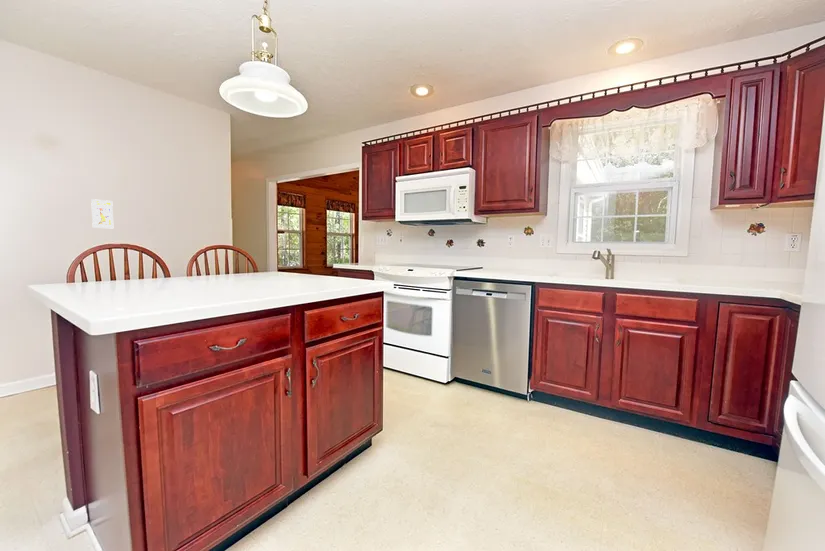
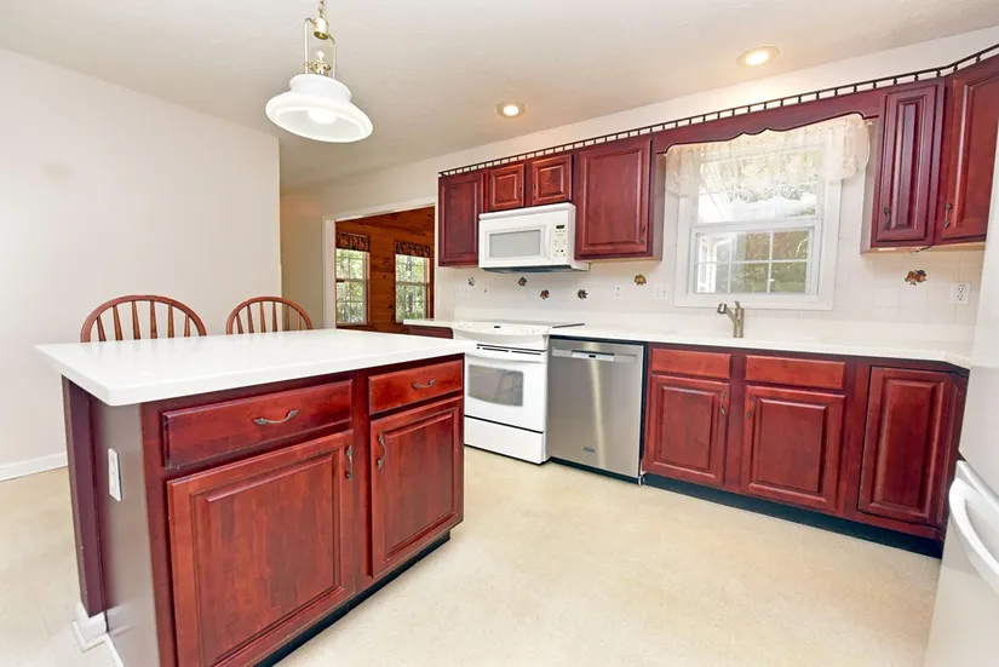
- trading card display case [90,198,114,229]
